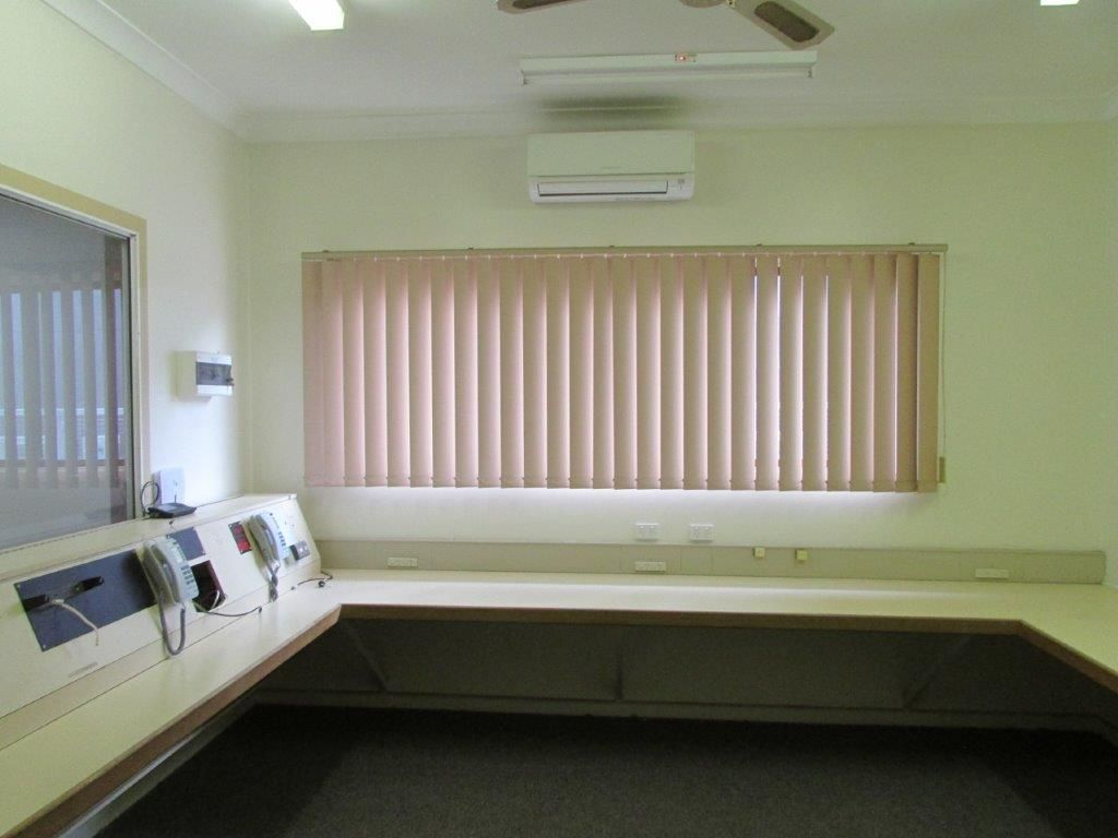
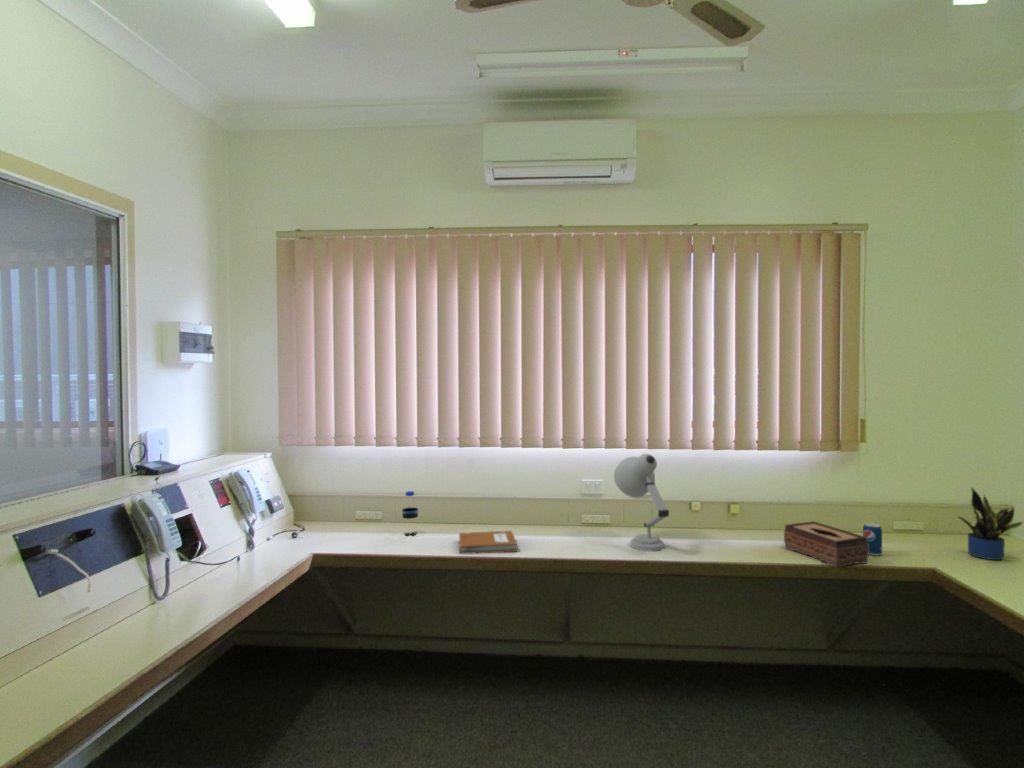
+ beverage can [862,522,883,557]
+ tissue box [783,520,870,569]
+ water bottle [401,490,419,536]
+ desk lamp [613,453,670,552]
+ notebook [458,530,518,555]
+ potted plant [956,486,1024,561]
